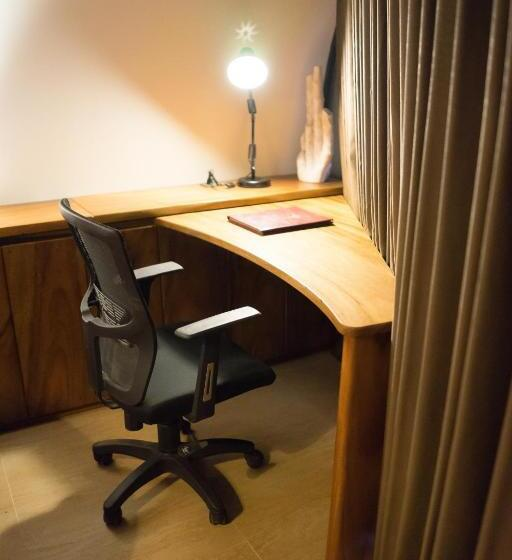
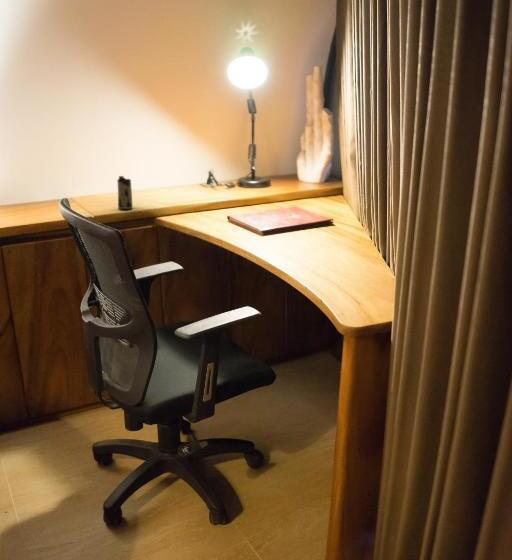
+ mug [116,175,134,210]
